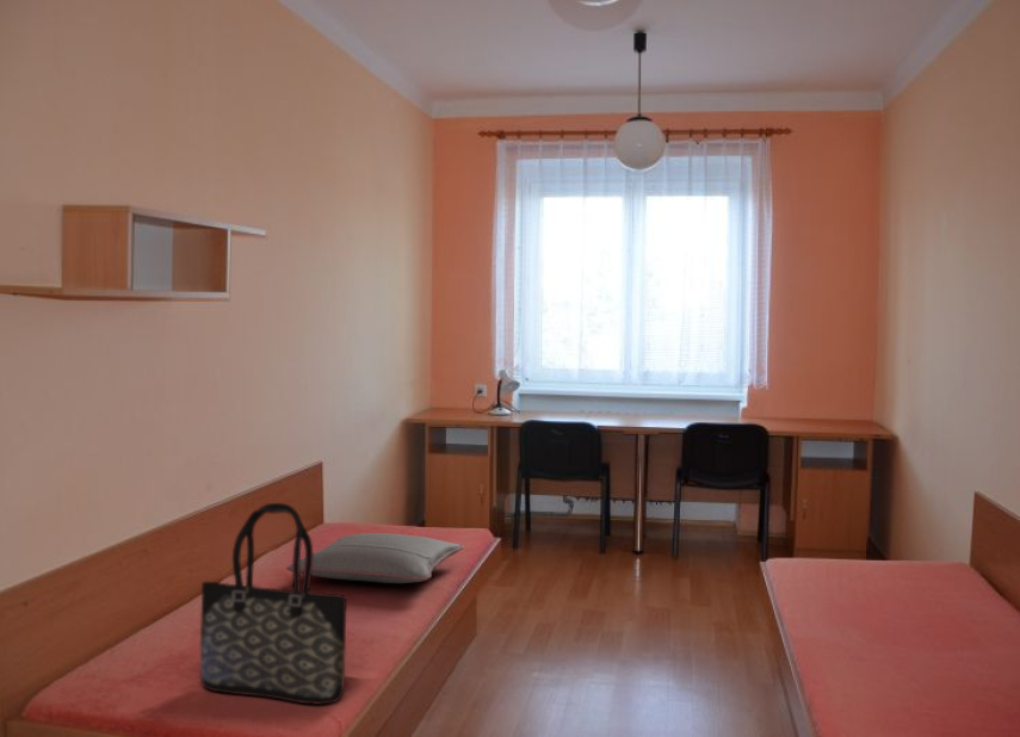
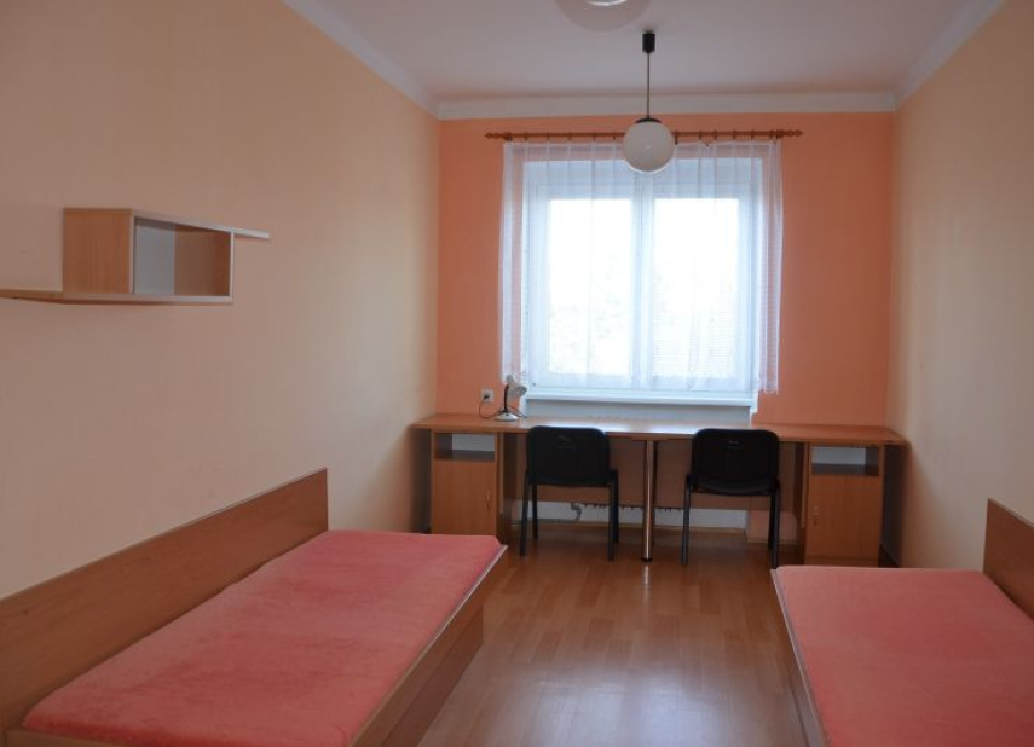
- tote bag [199,502,347,706]
- pillow [285,532,465,584]
